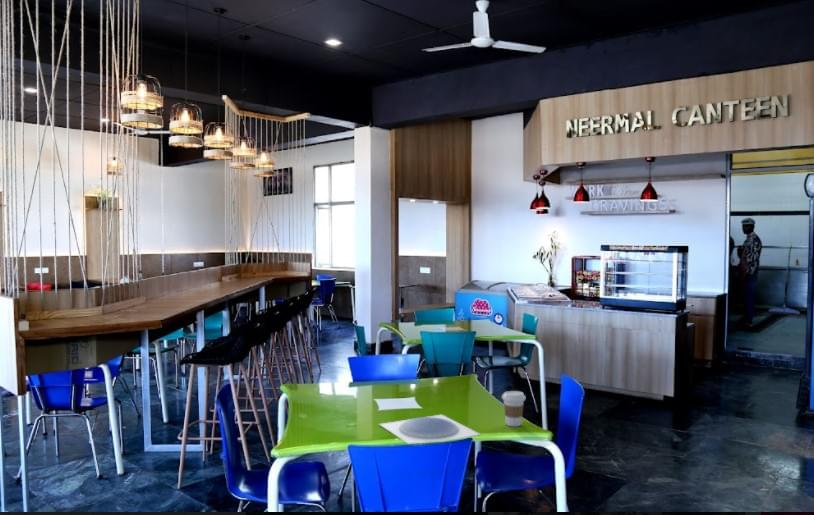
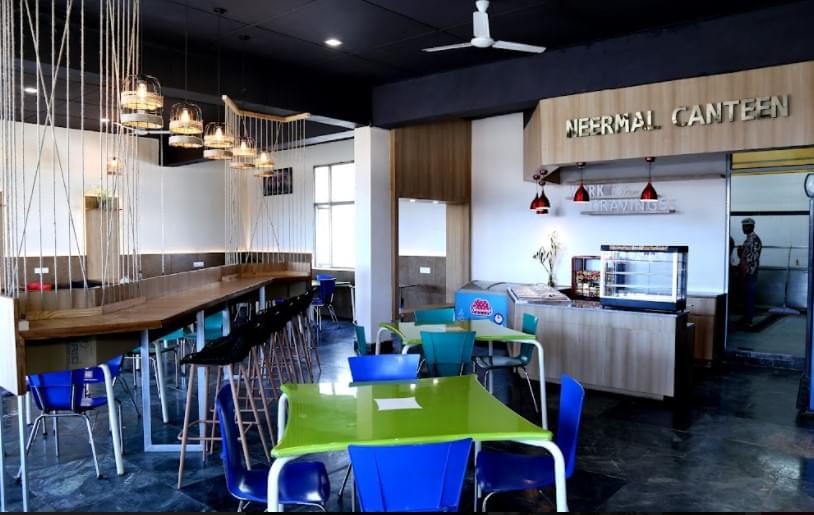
- plate [378,414,482,445]
- coffee cup [501,390,526,427]
